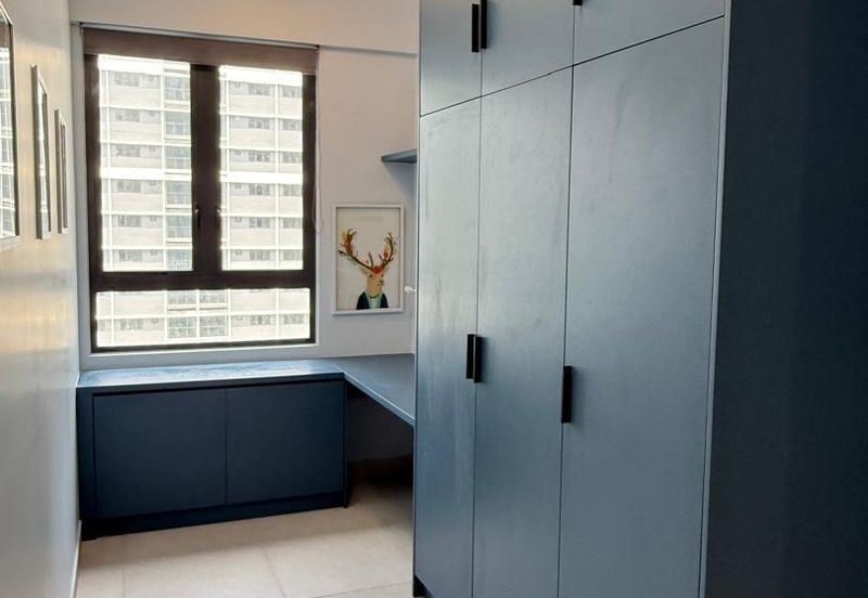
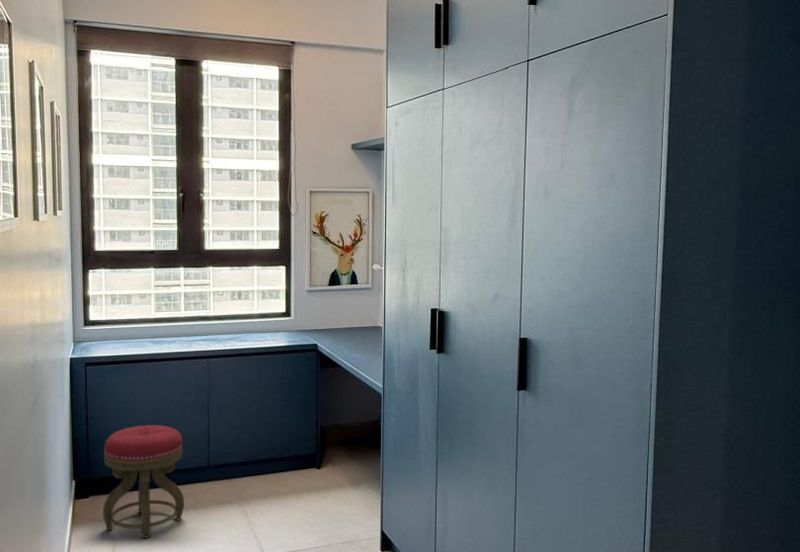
+ stool [102,424,185,539]
